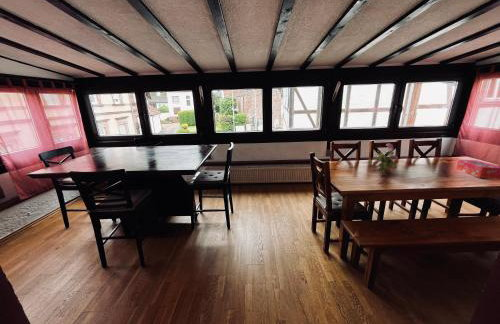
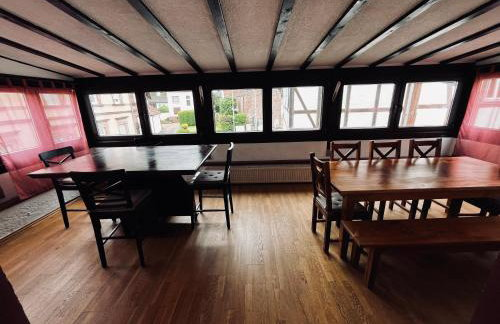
- tissue box [455,159,500,180]
- flower bouquet [368,143,399,176]
